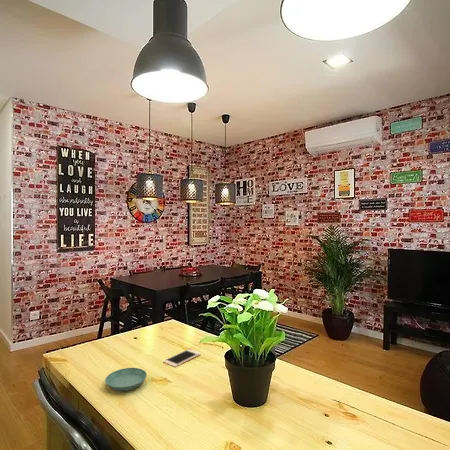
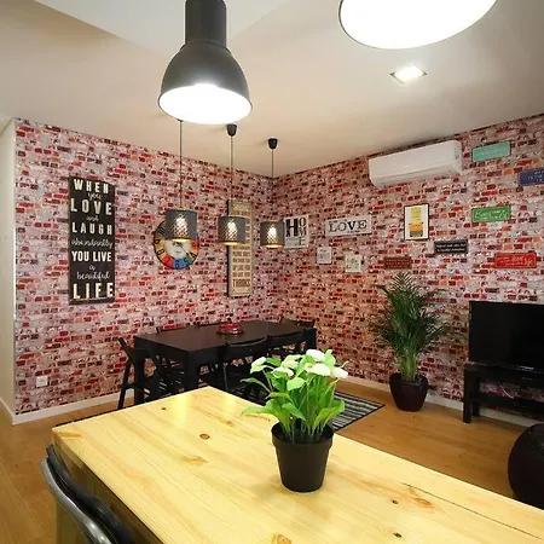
- saucer [104,367,148,392]
- cell phone [162,348,202,368]
